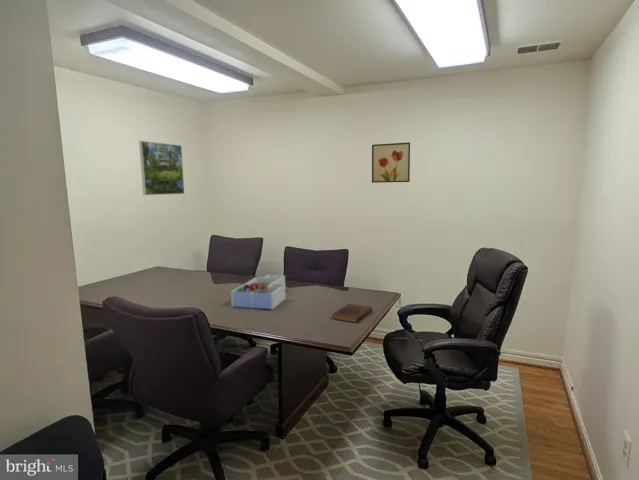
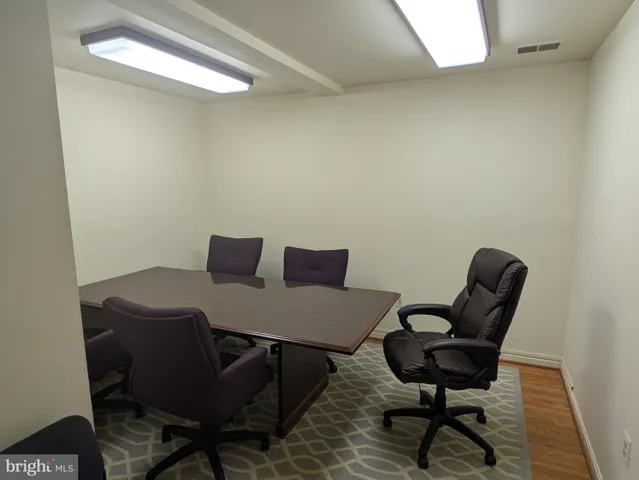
- desk organizer [230,274,287,311]
- wall art [371,141,411,184]
- book [331,303,373,324]
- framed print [138,140,185,196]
